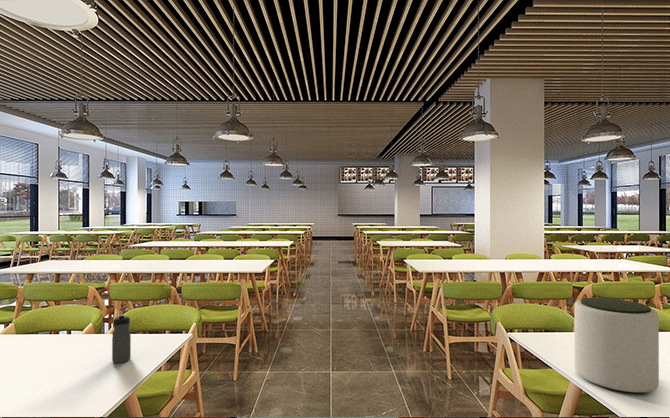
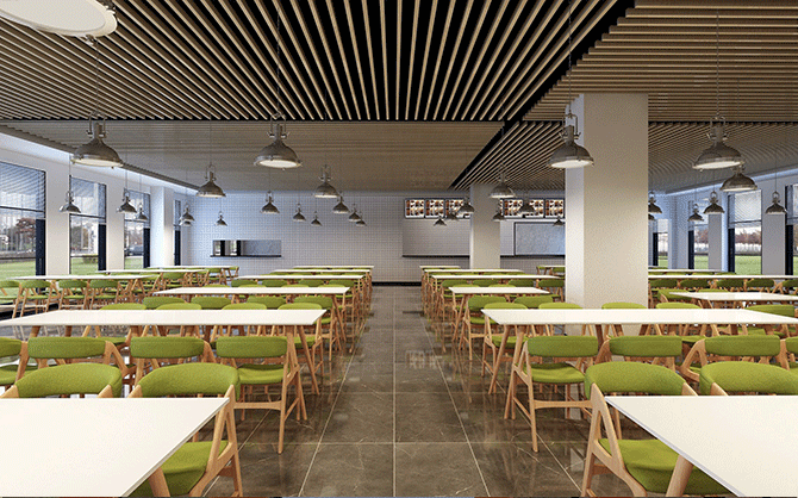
- water bottle [111,313,132,364]
- plant pot [574,297,660,394]
